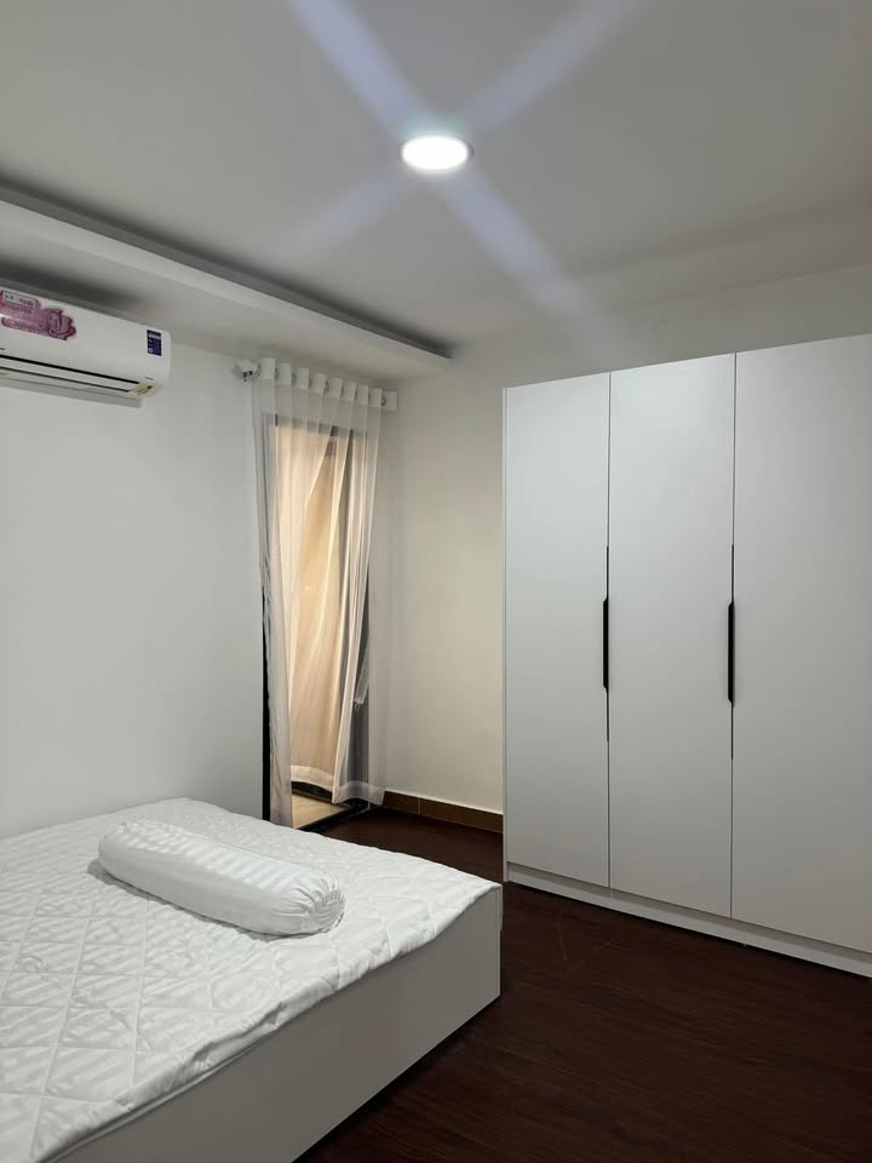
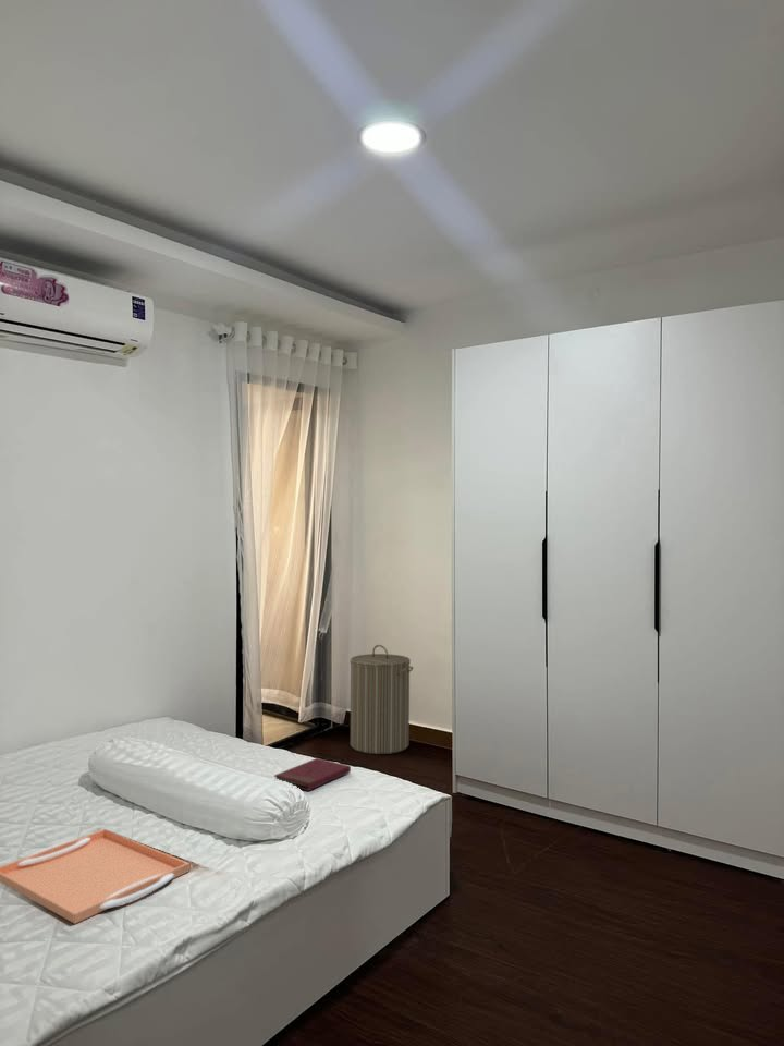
+ laundry hamper [350,644,414,755]
+ serving tray [0,828,191,925]
+ book [273,757,352,792]
